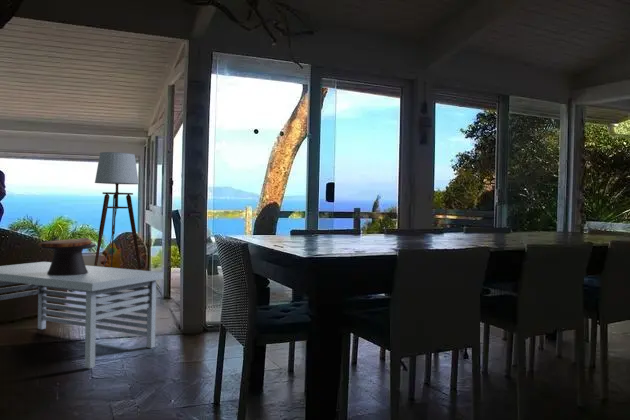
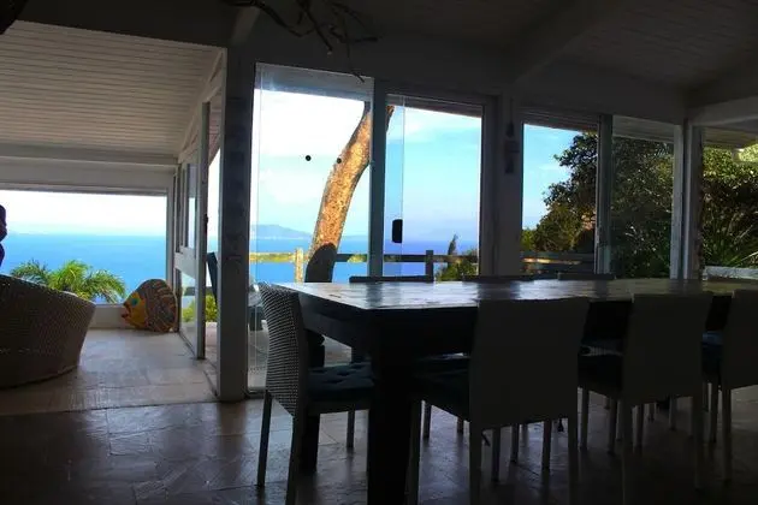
- coffee table [0,261,164,369]
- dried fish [37,237,97,276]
- floor lamp [67,151,145,292]
